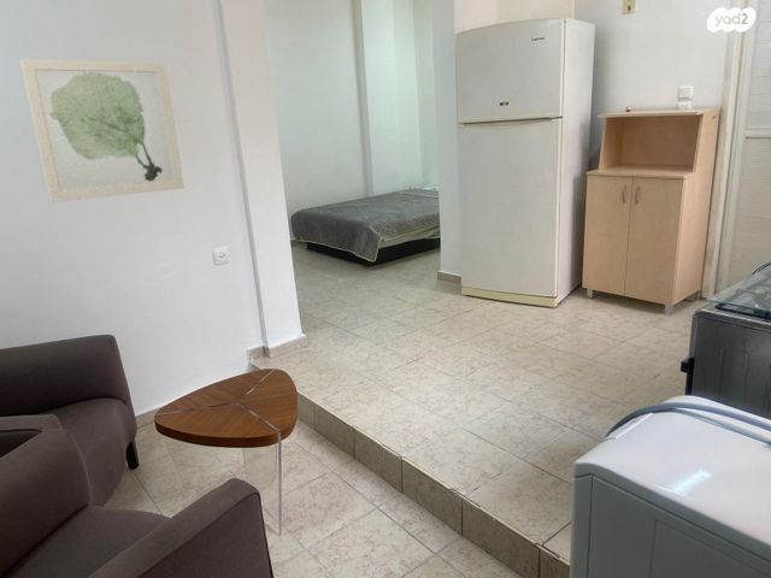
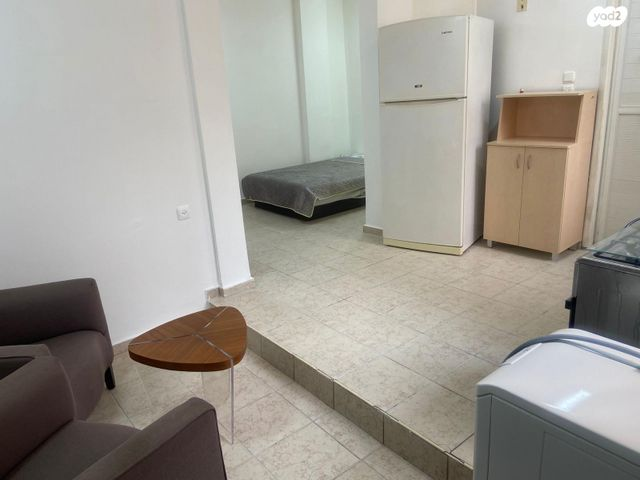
- wall art [19,58,186,204]
